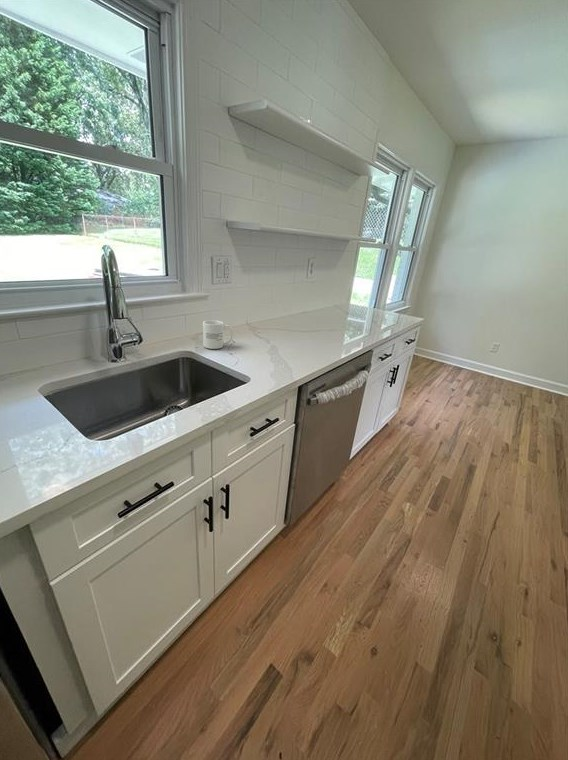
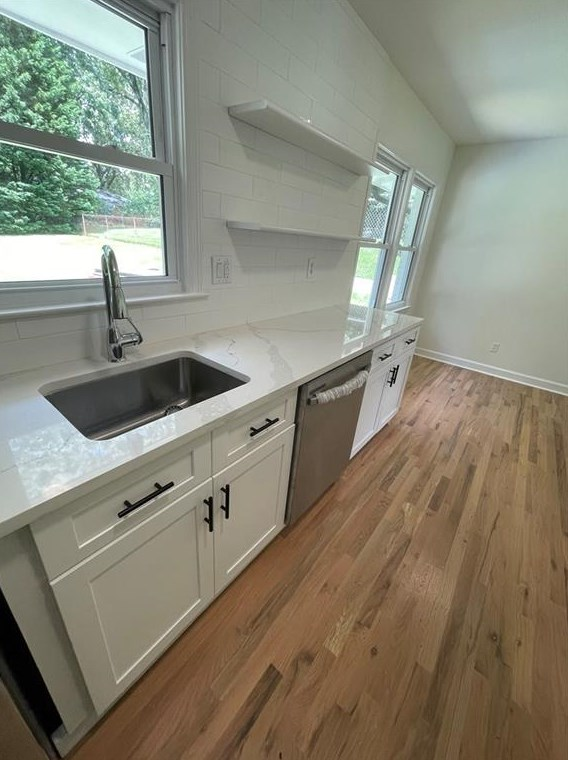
- mug [202,319,234,350]
